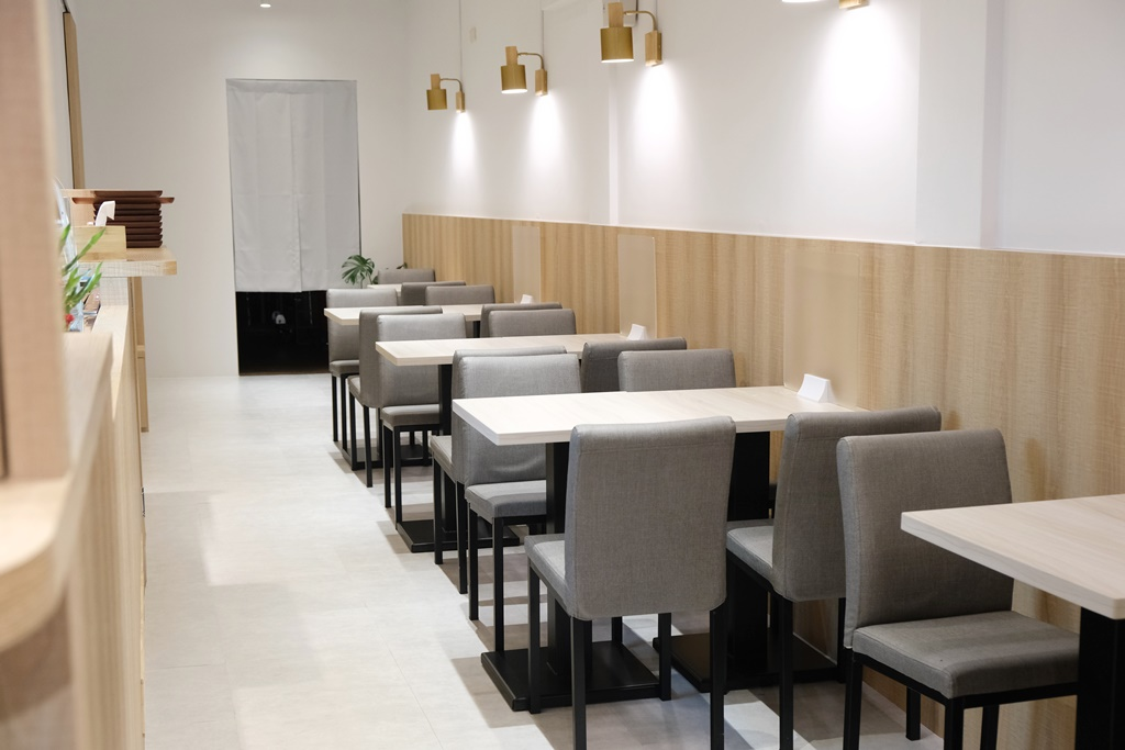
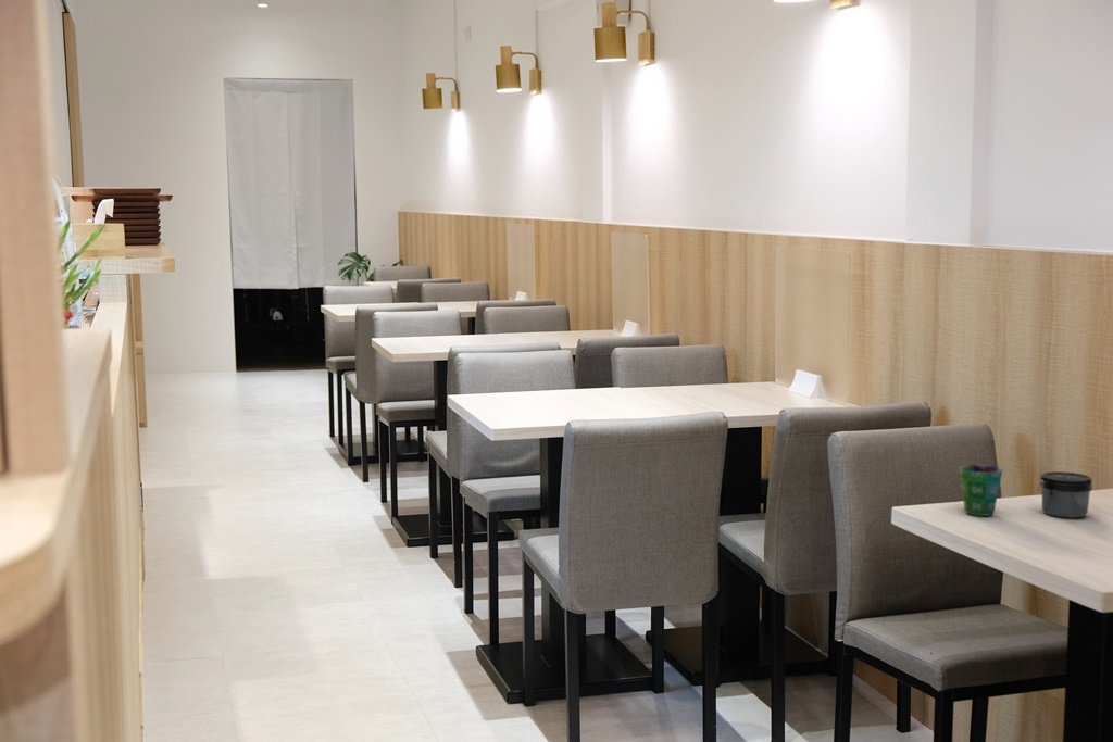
+ jar [1039,470,1093,519]
+ cup [958,464,1004,517]
